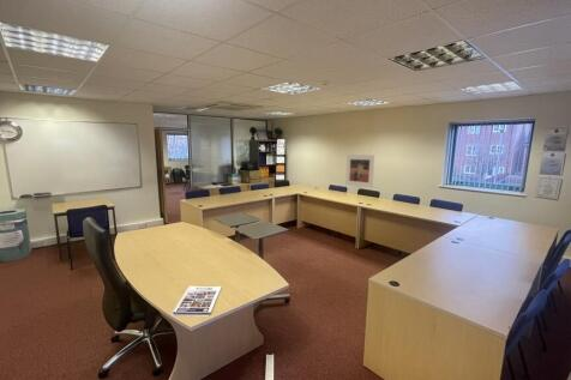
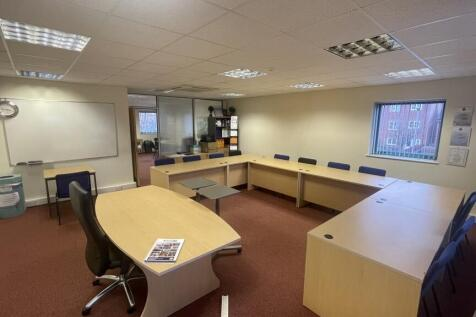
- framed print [344,153,375,189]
